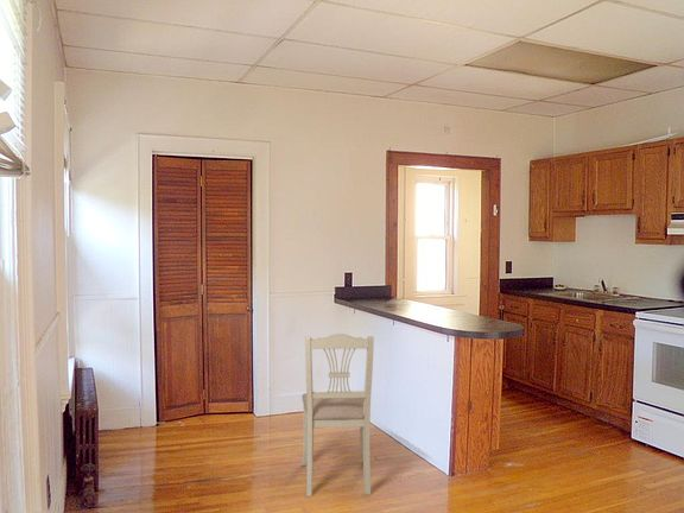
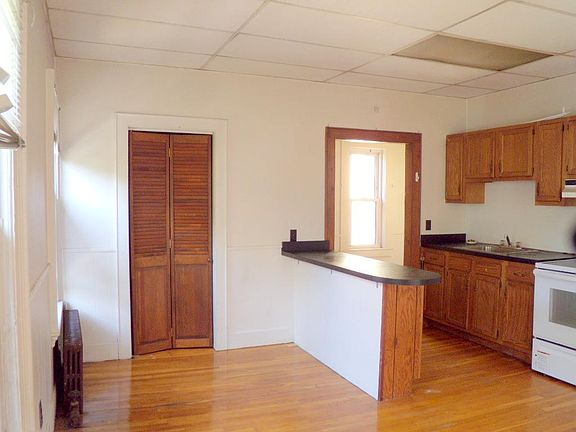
- dining chair [300,332,375,498]
